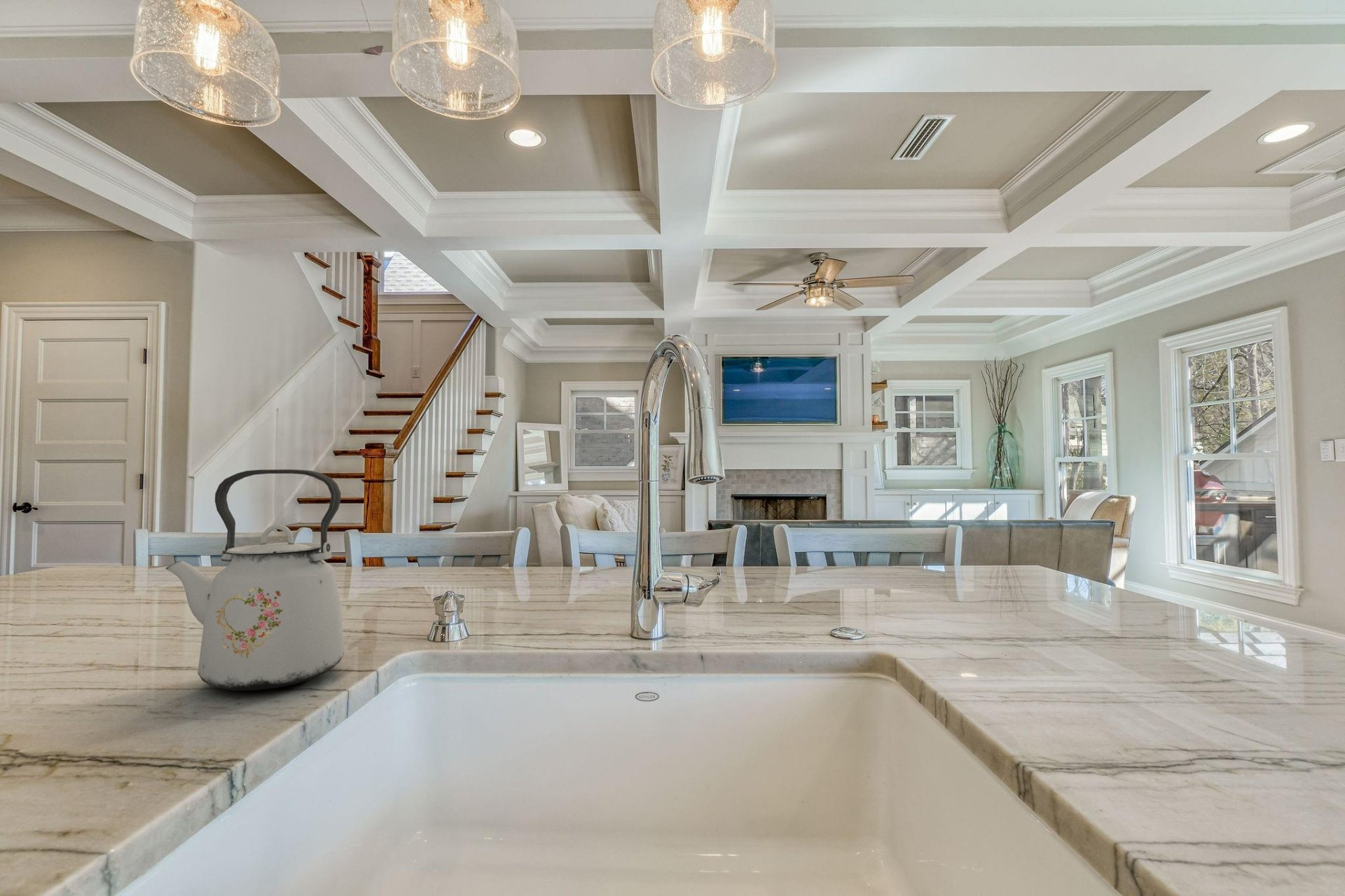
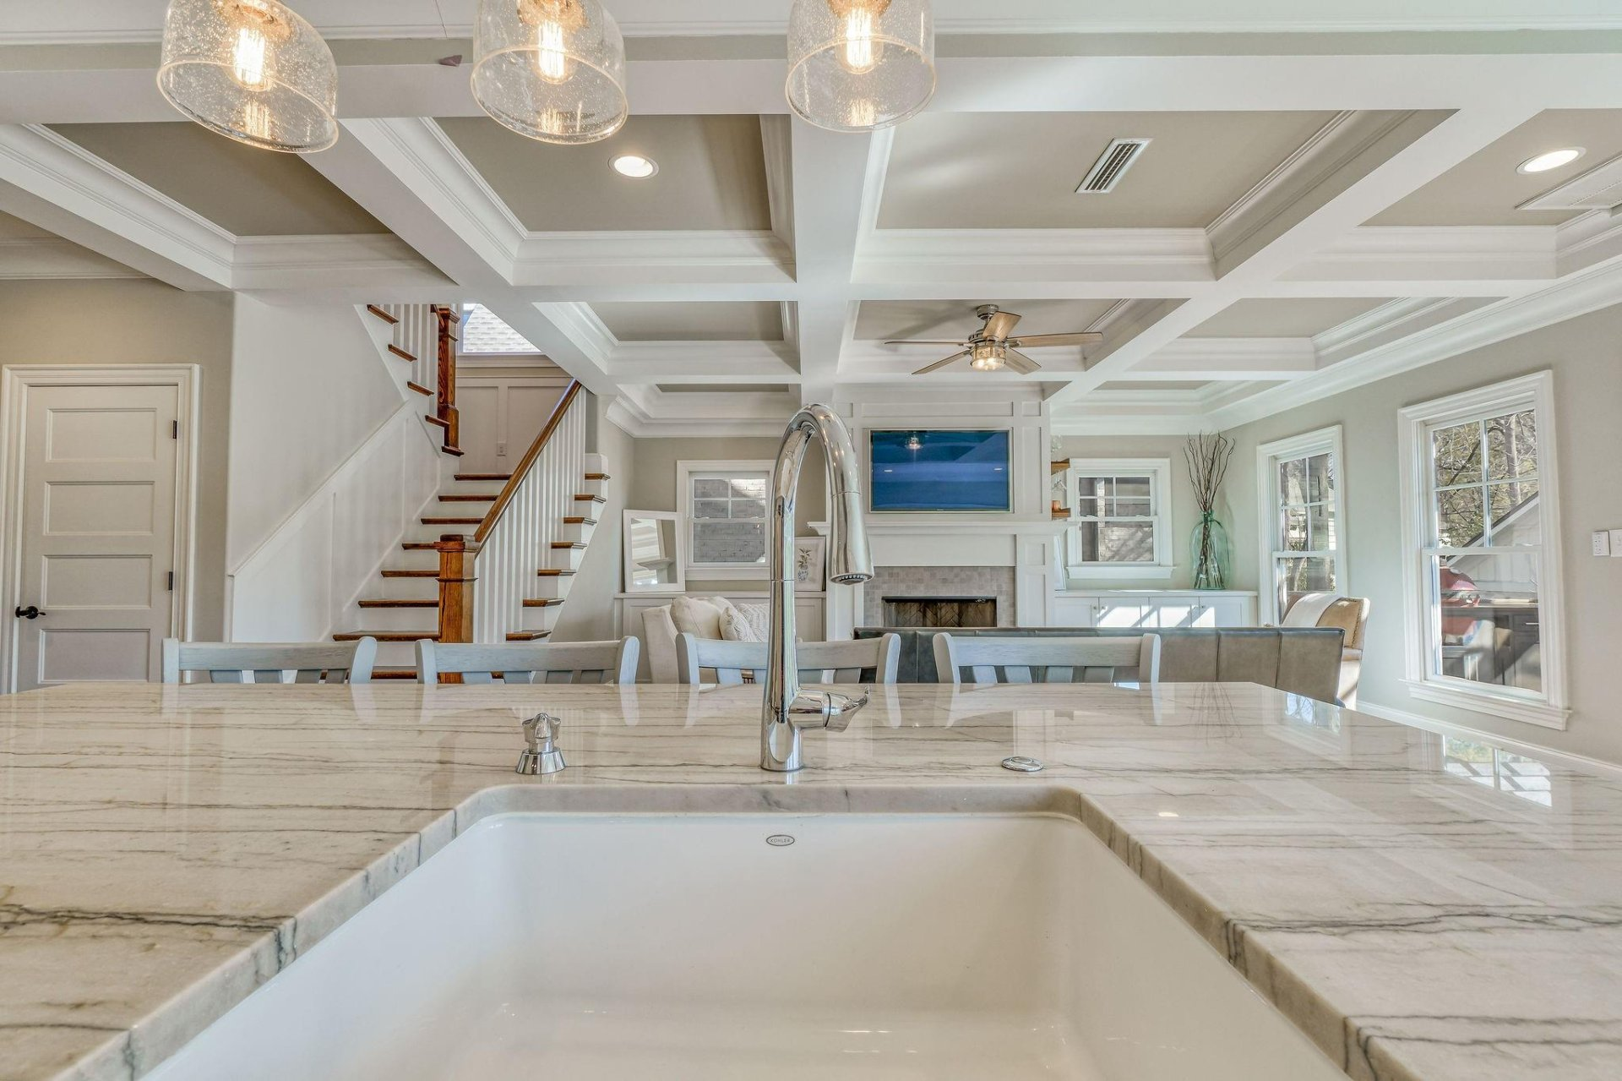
- kettle [165,469,345,691]
